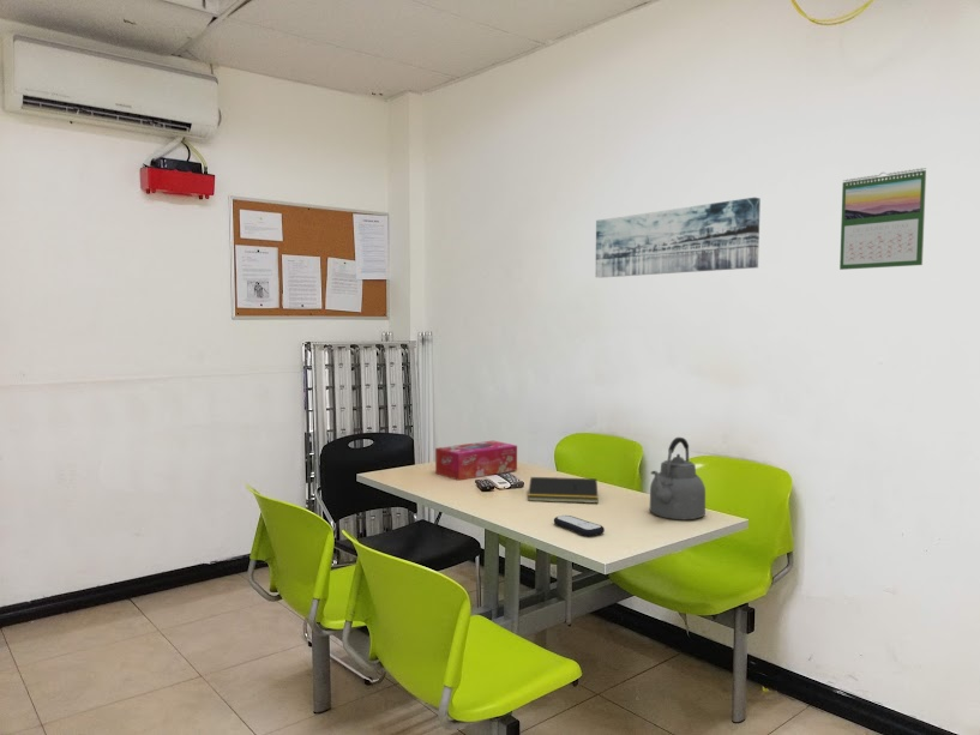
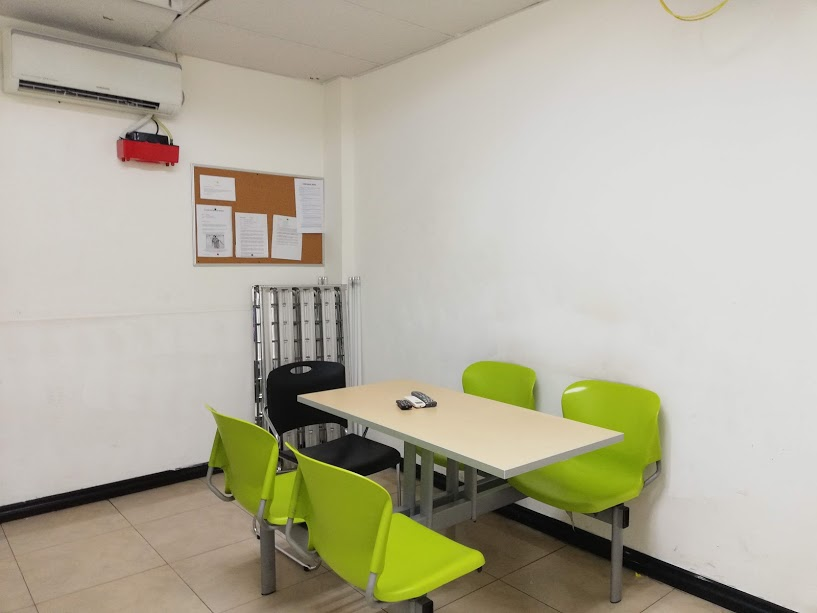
- tissue box [434,440,518,482]
- notepad [527,476,600,505]
- remote control [553,514,606,537]
- calendar [838,167,927,271]
- kettle [649,436,707,520]
- wall art [595,197,762,278]
